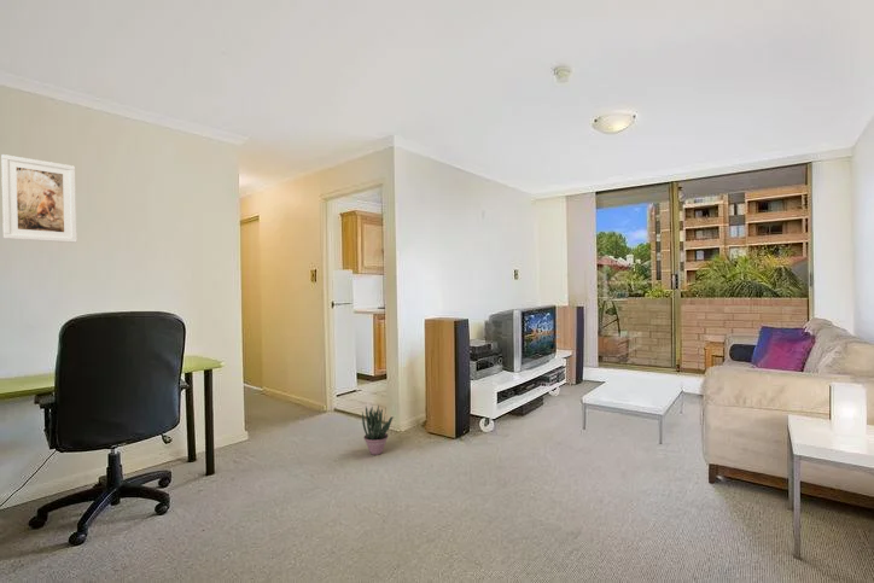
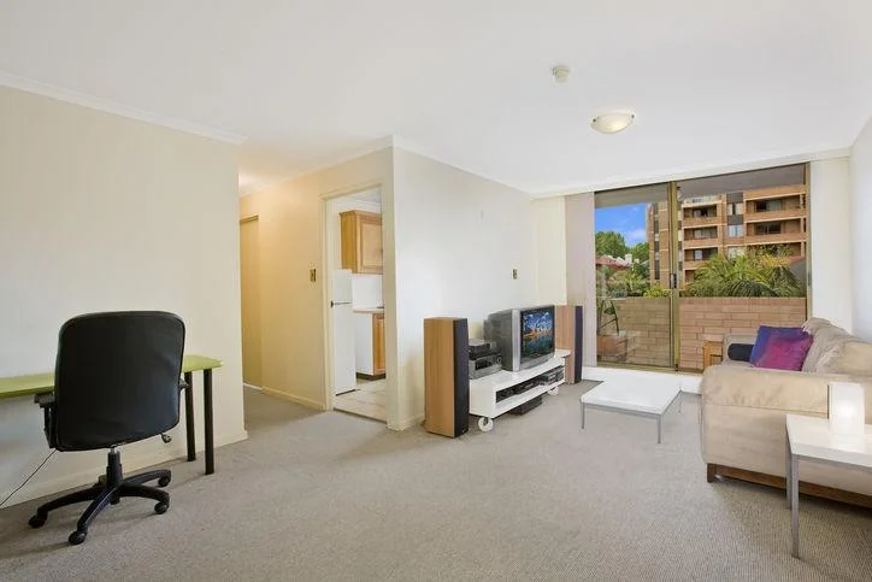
- potted plant [361,404,395,456]
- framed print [0,153,78,244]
